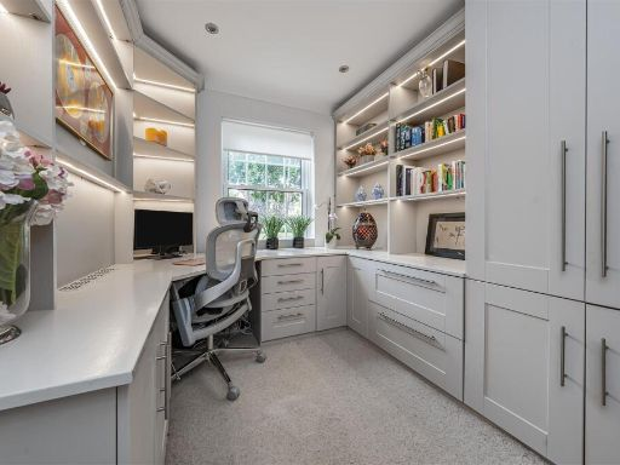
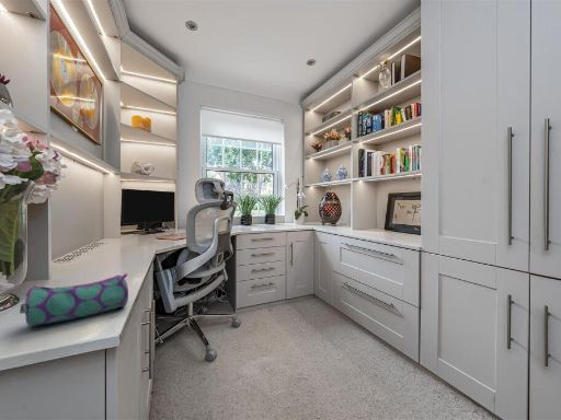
+ pencil case [19,272,129,327]
